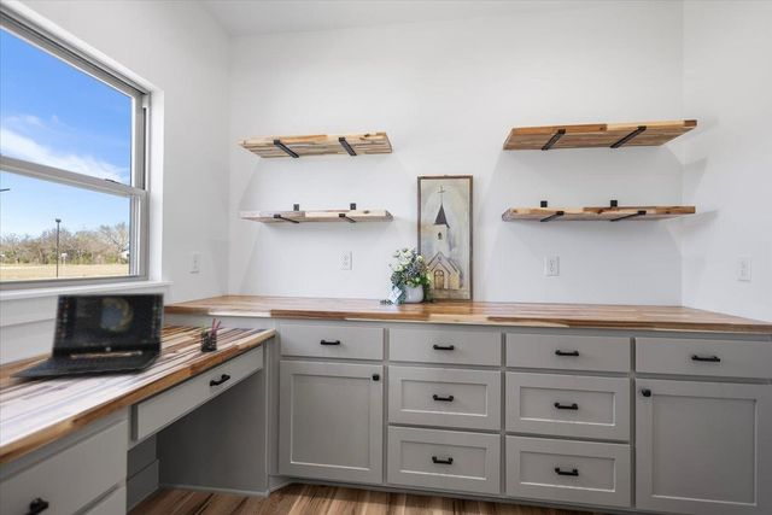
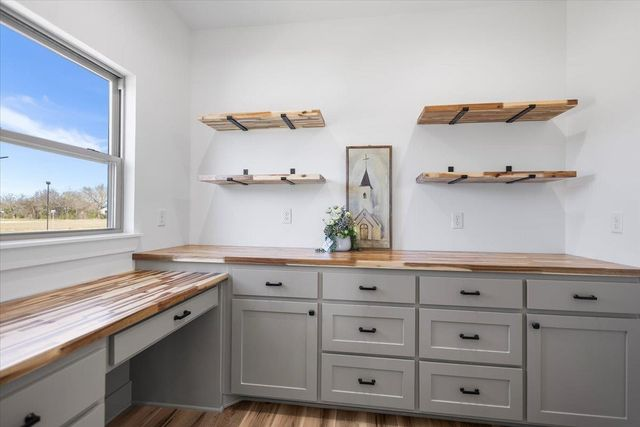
- laptop [7,291,166,380]
- pen holder [198,317,222,353]
